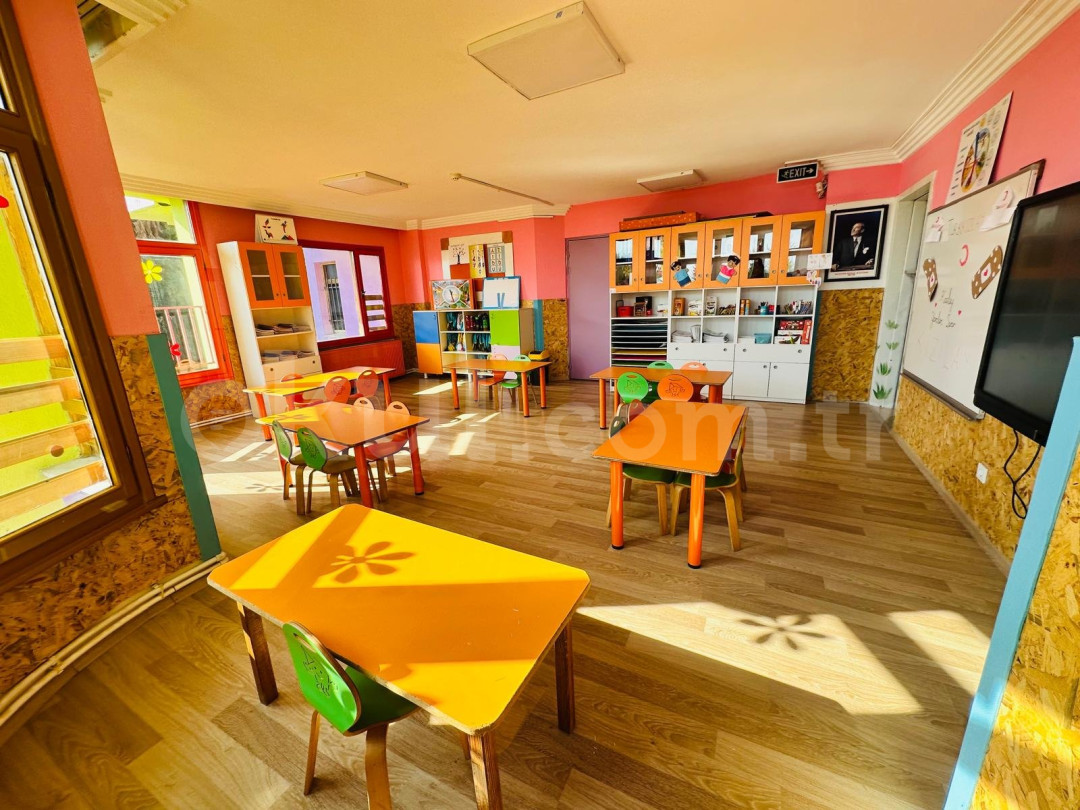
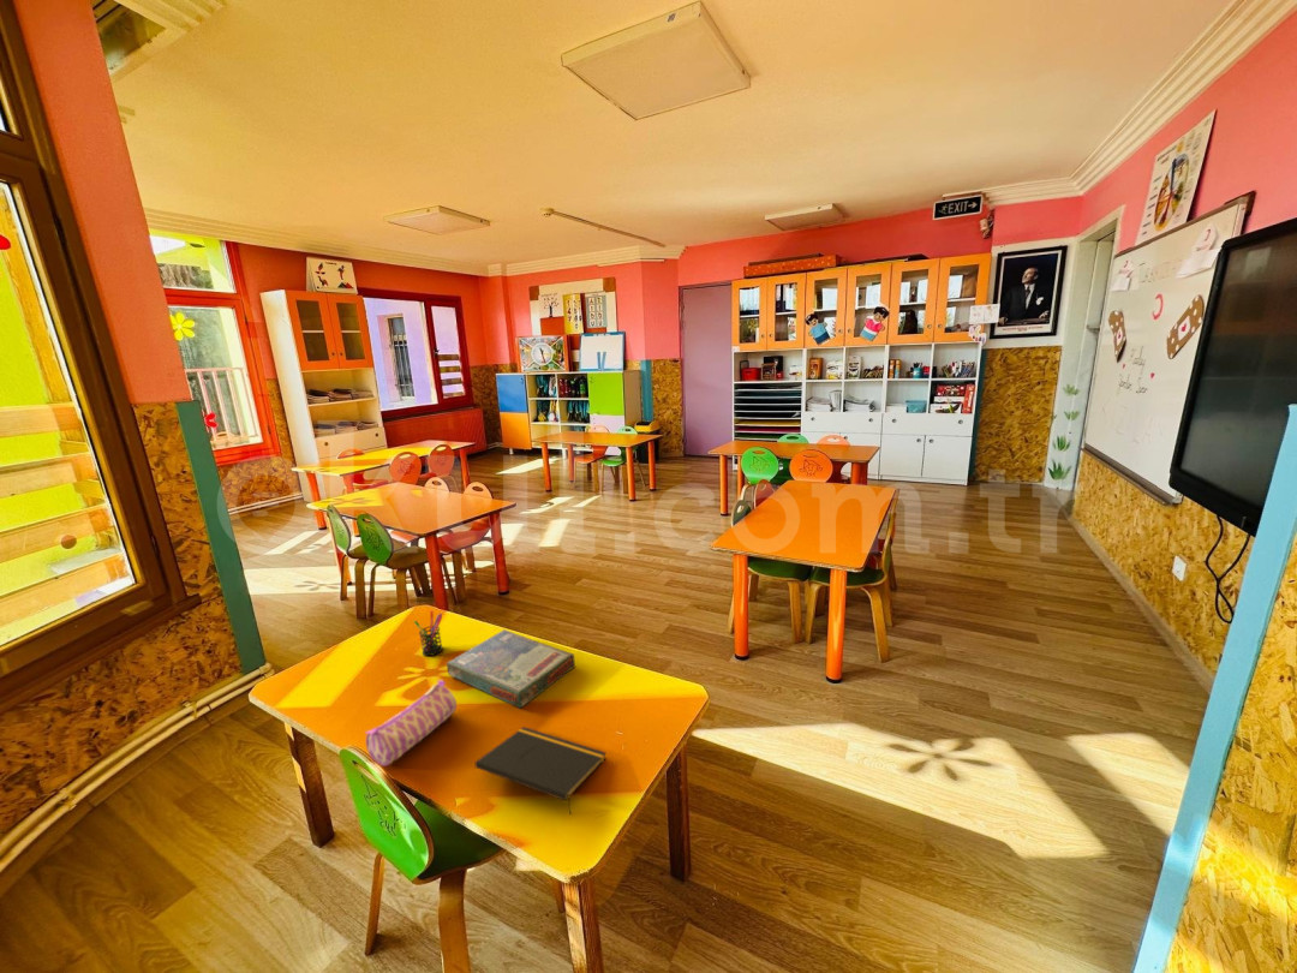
+ pencil case [364,679,458,766]
+ notepad [474,726,608,816]
+ pen holder [413,609,444,657]
+ board game [446,628,576,710]
